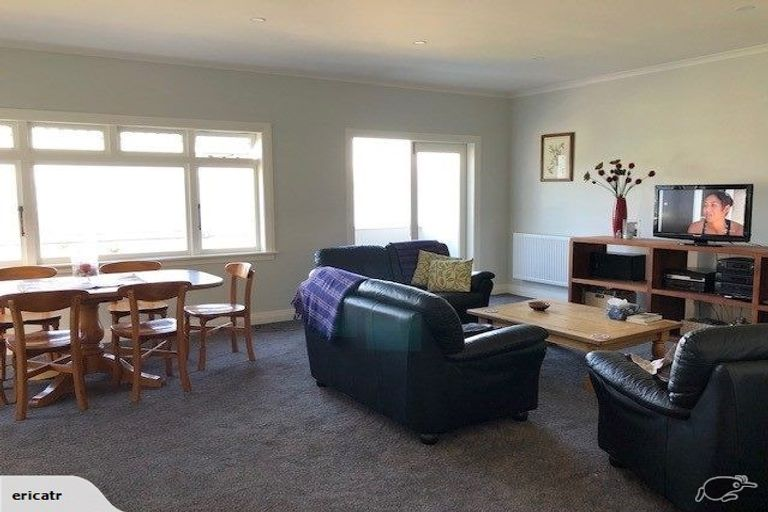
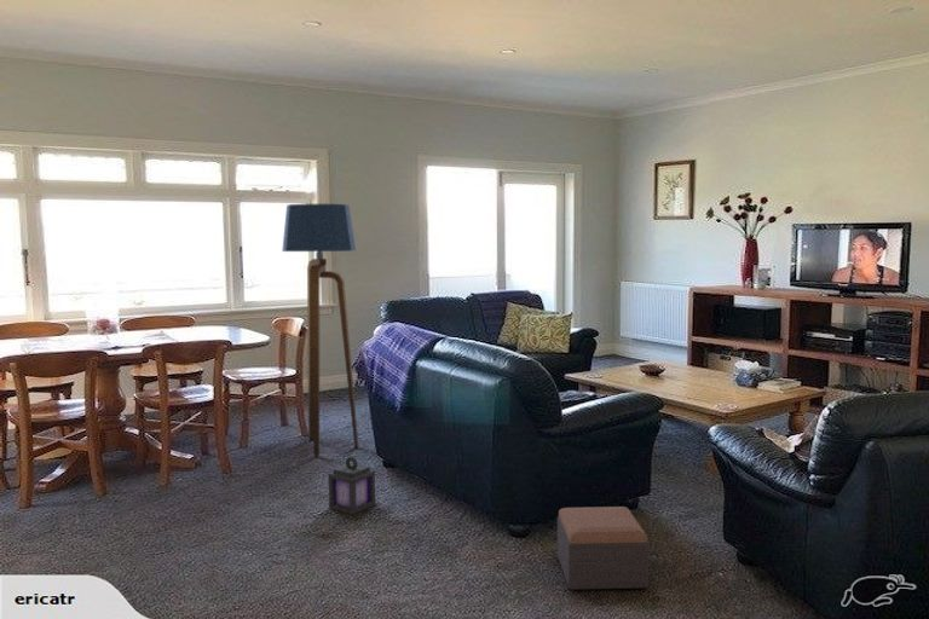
+ floor lamp [281,203,359,457]
+ lantern [327,456,376,515]
+ footstool [556,505,650,591]
